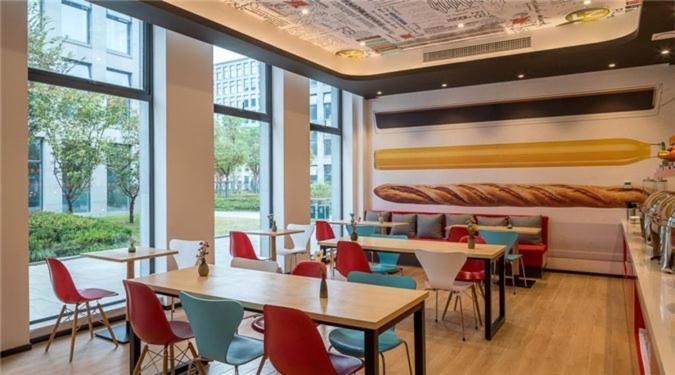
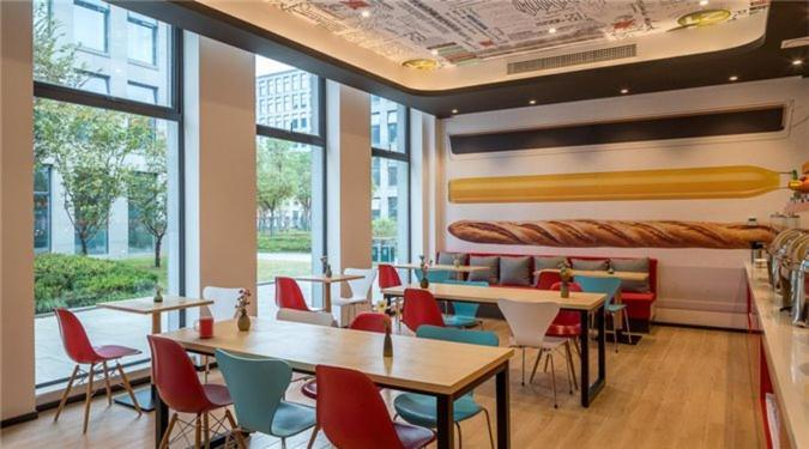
+ cup [193,315,215,339]
